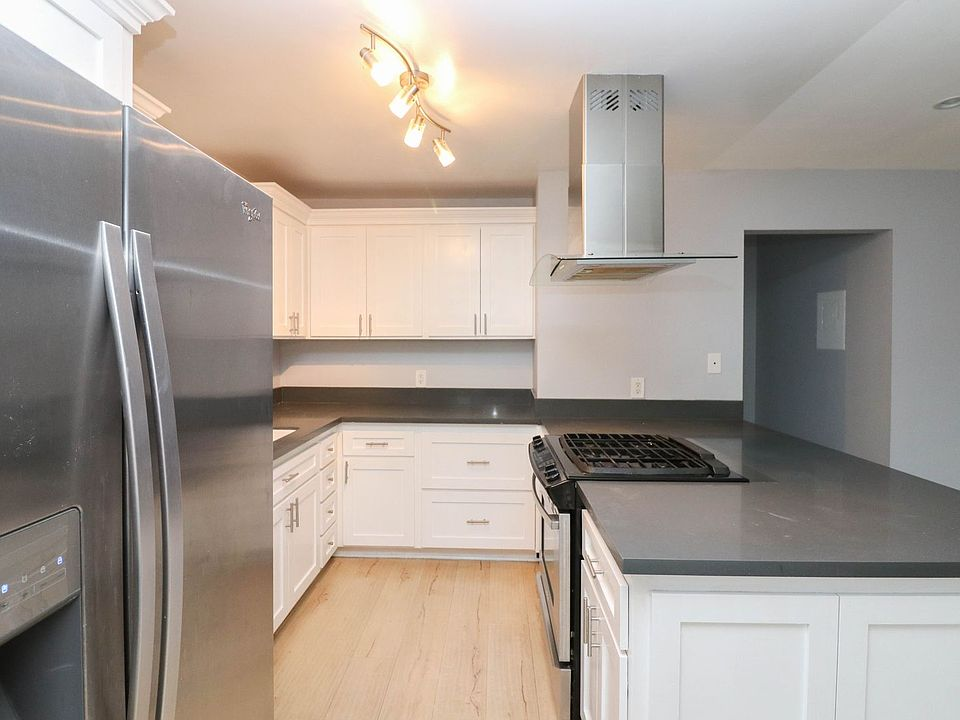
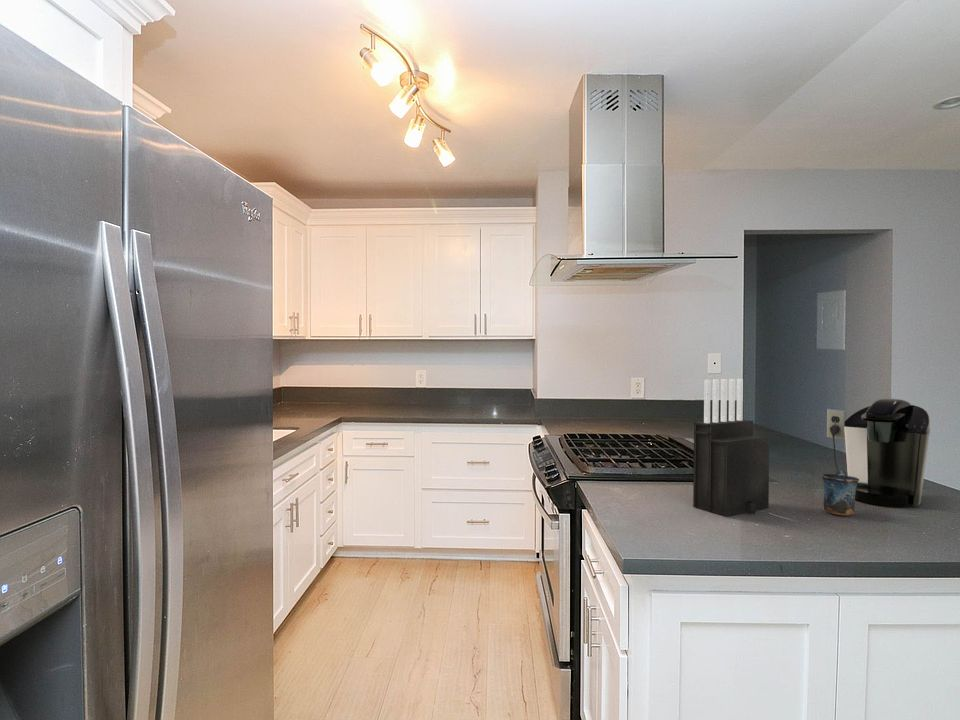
+ coffee maker [826,397,931,508]
+ knife block [692,378,770,517]
+ mug [820,470,859,516]
